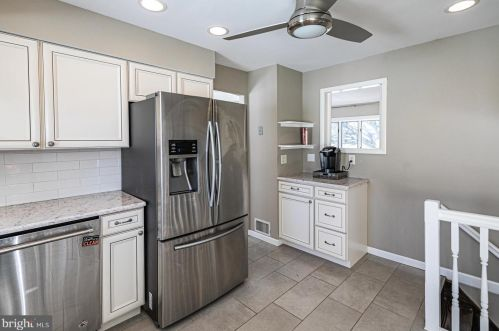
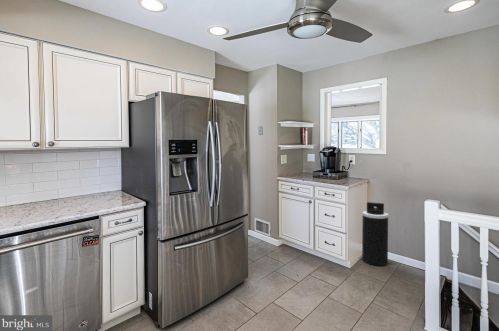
+ trash can [361,201,389,267]
